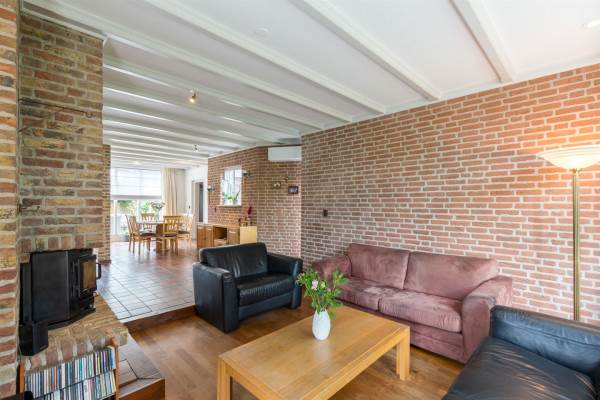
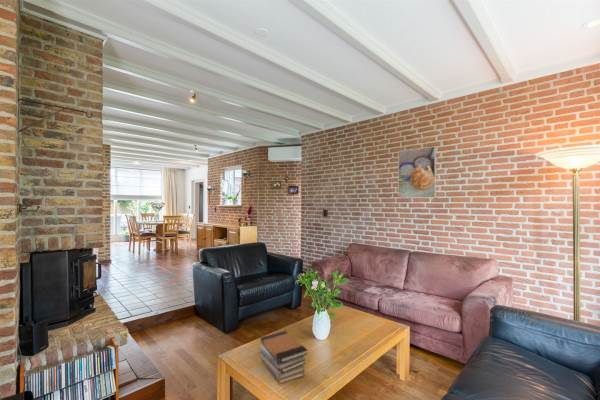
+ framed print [397,145,437,199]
+ book stack [259,330,309,386]
